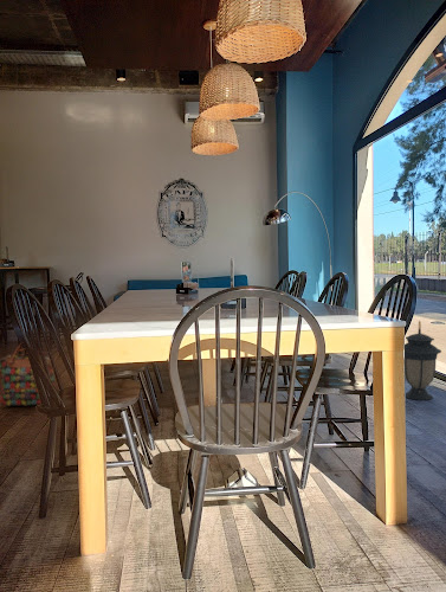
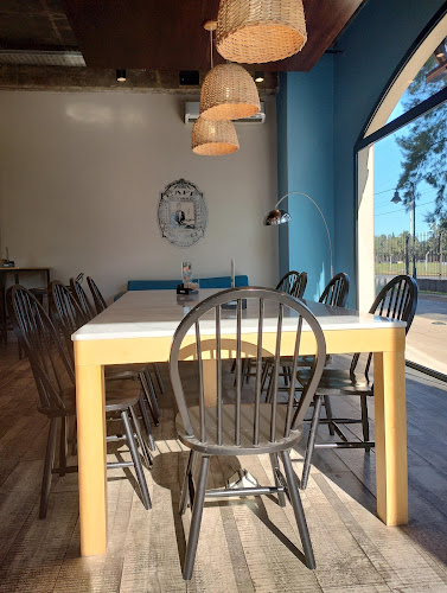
- backpack [0,343,57,407]
- lantern [403,320,442,401]
